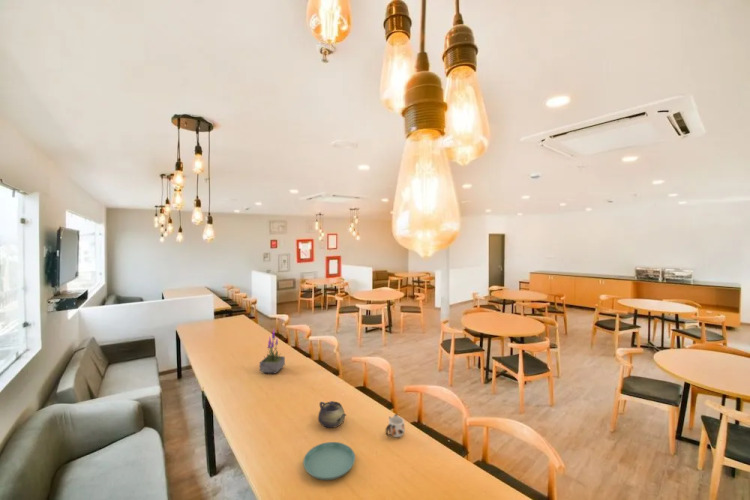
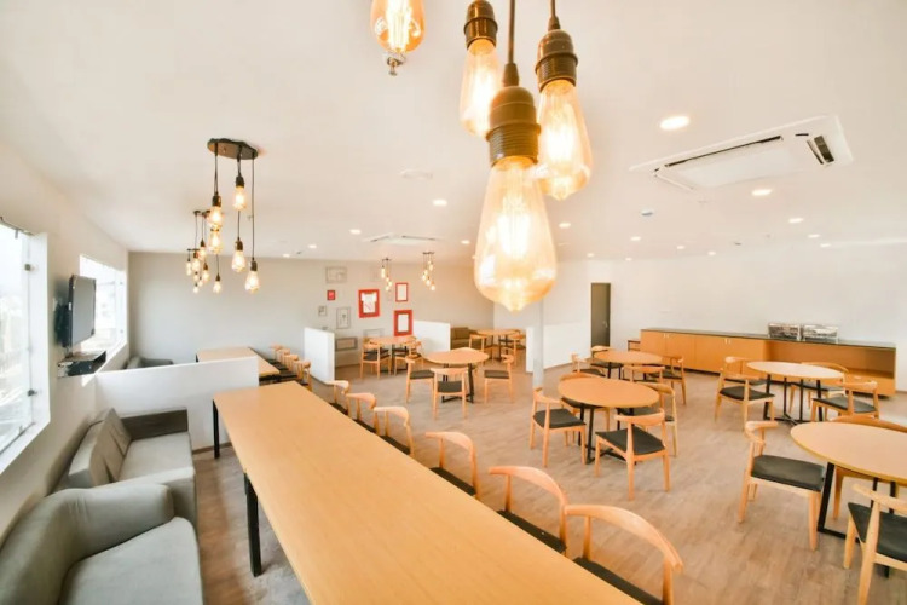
- teapot [317,400,347,429]
- mug [385,413,406,438]
- potted plant [259,328,286,374]
- saucer [302,441,356,481]
